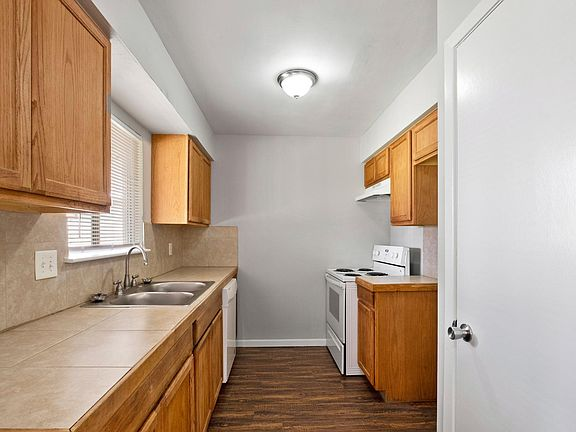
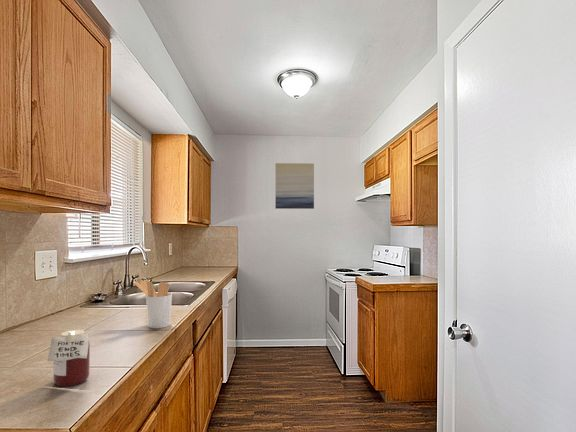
+ jar [46,329,91,387]
+ wall art [274,162,315,210]
+ utensil holder [133,279,173,329]
